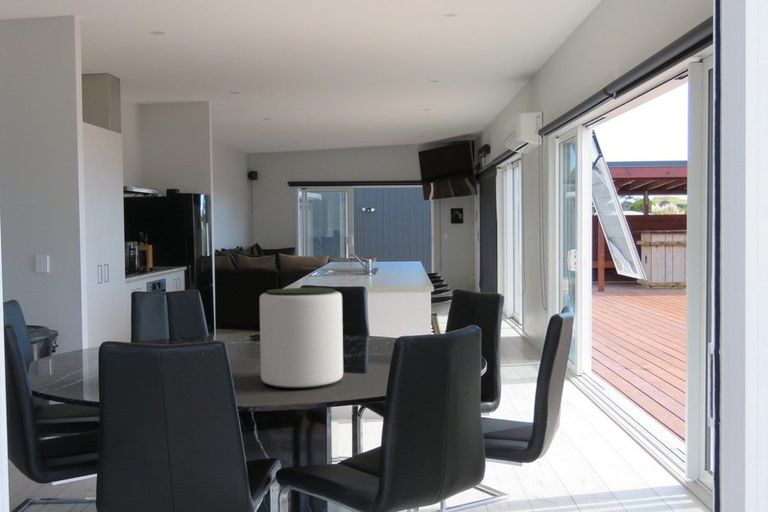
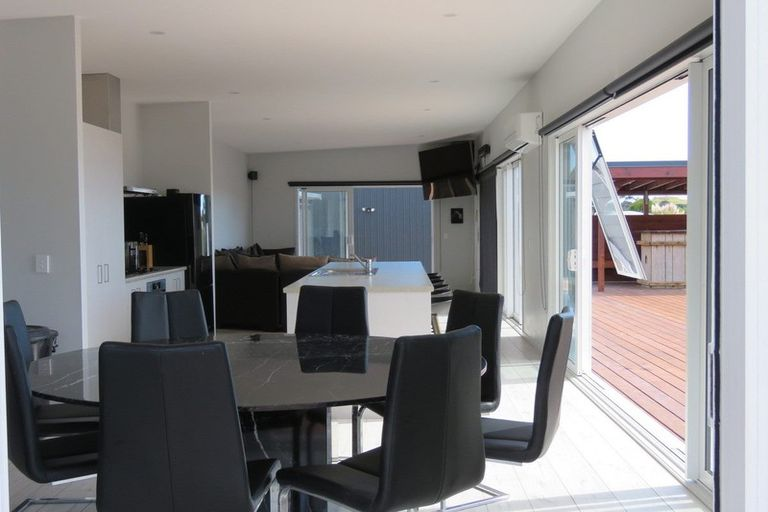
- plant pot [259,287,344,390]
